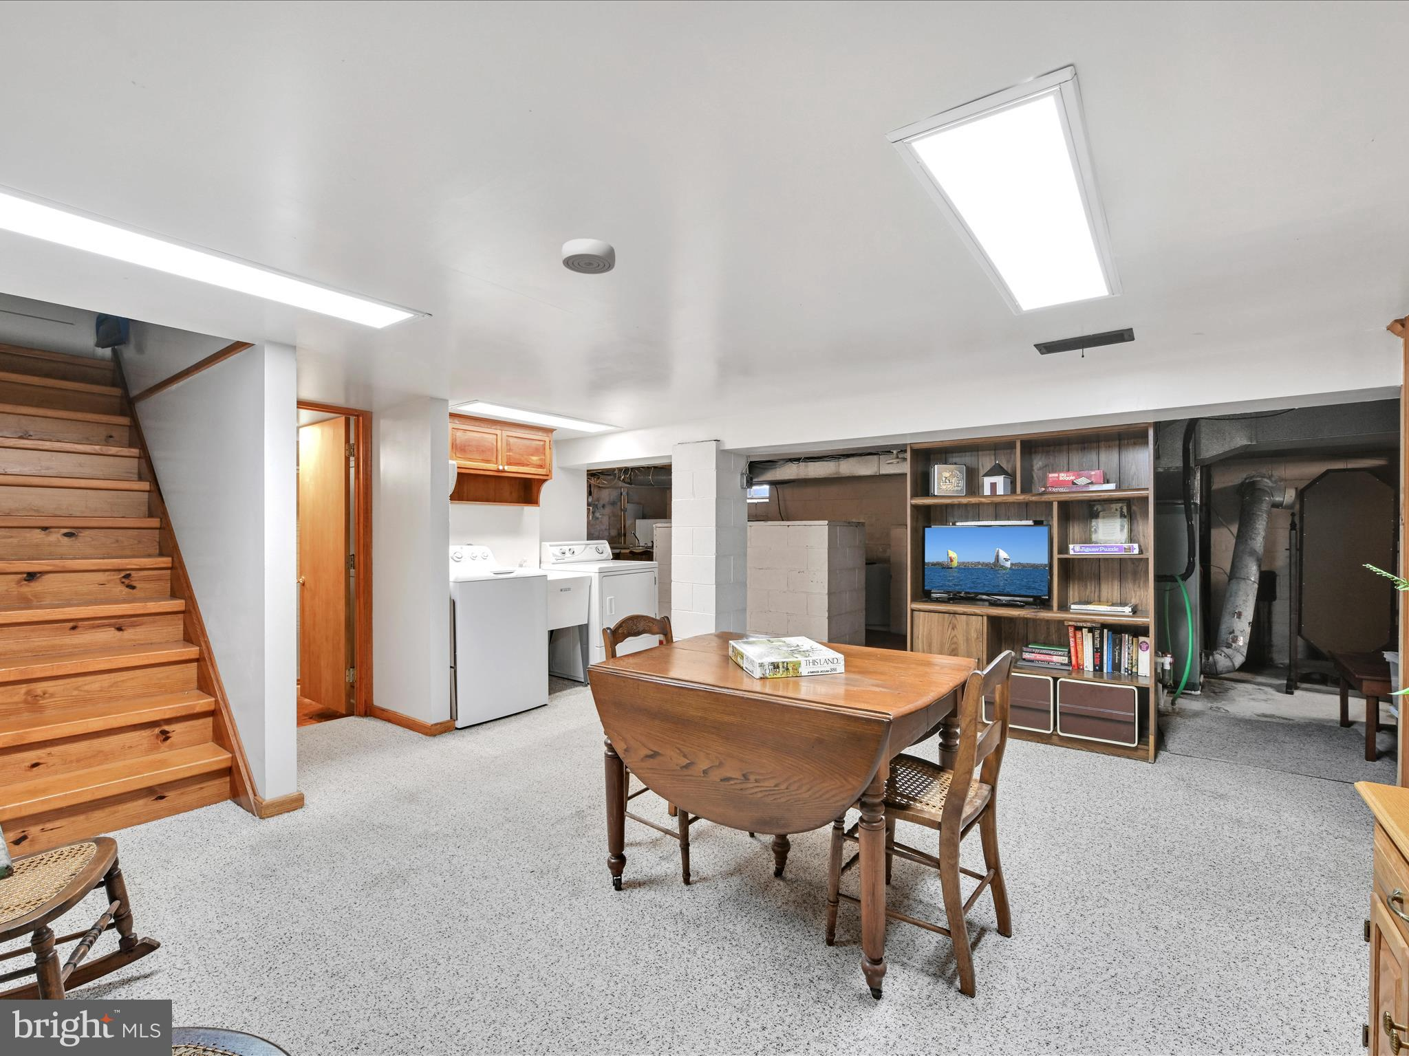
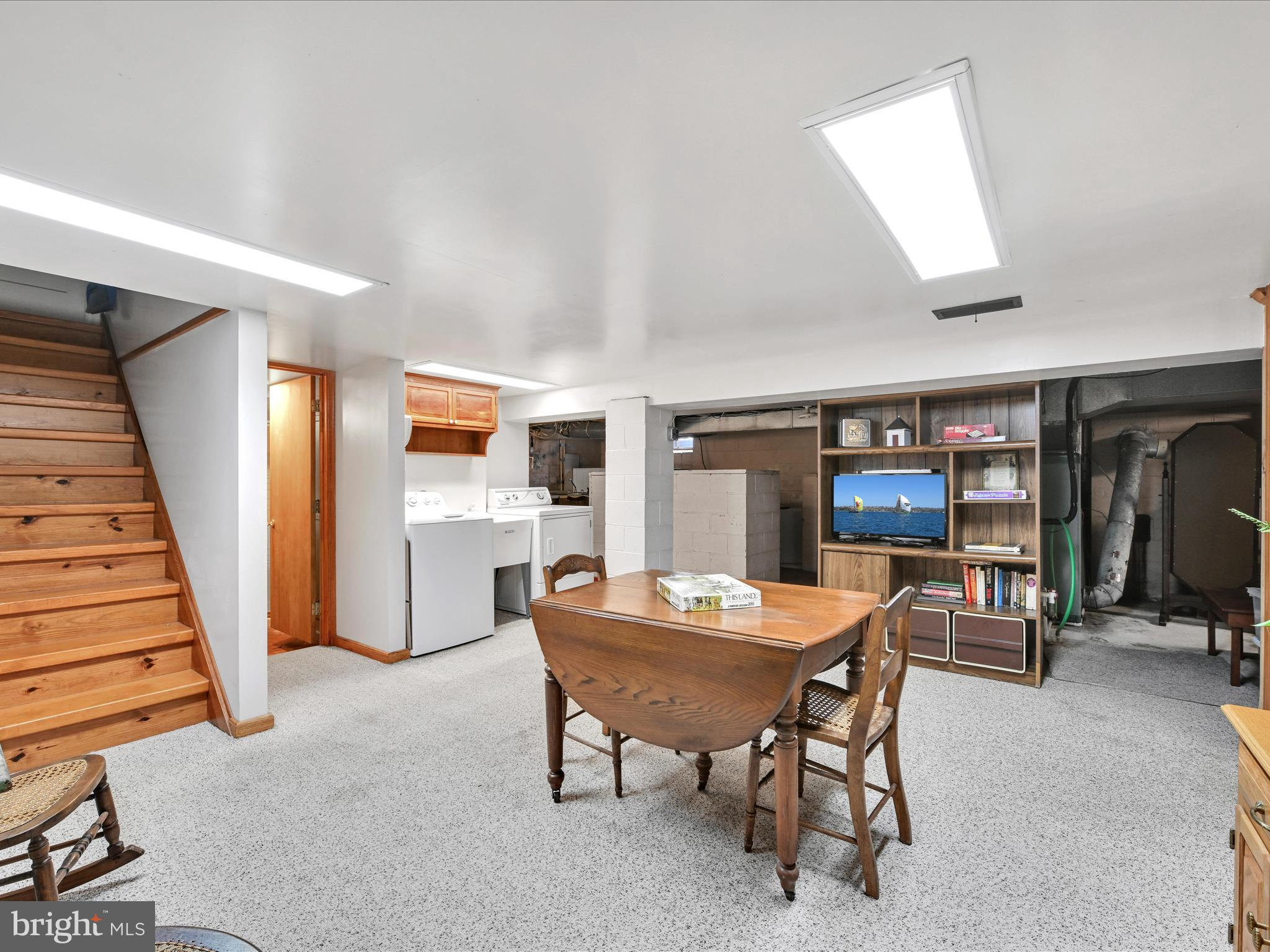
- smoke detector [560,237,616,275]
